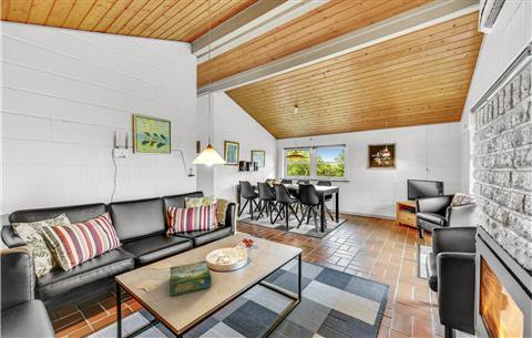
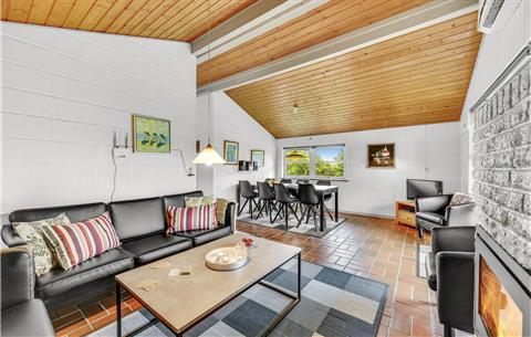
- board game [170,259,213,297]
